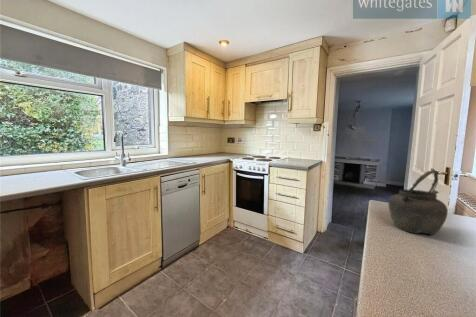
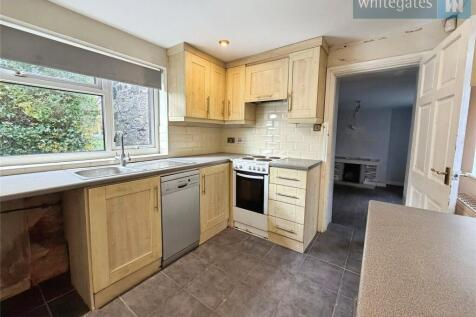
- kettle [387,169,449,236]
